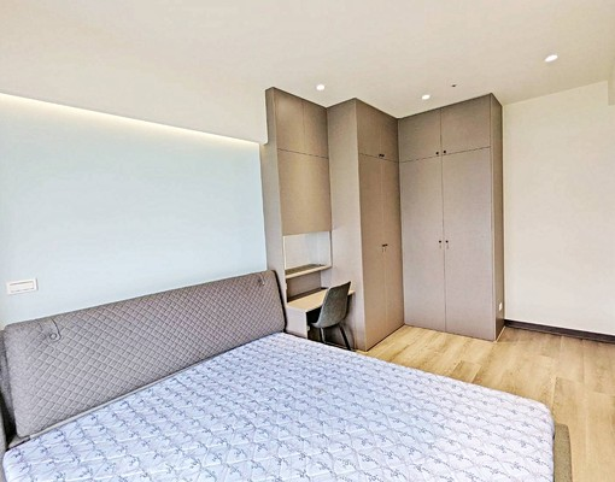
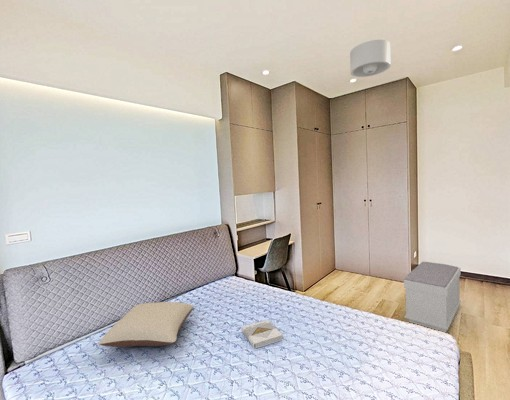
+ pillow [98,301,195,348]
+ book [241,319,284,349]
+ ceiling light [349,39,391,78]
+ bench [403,261,462,334]
